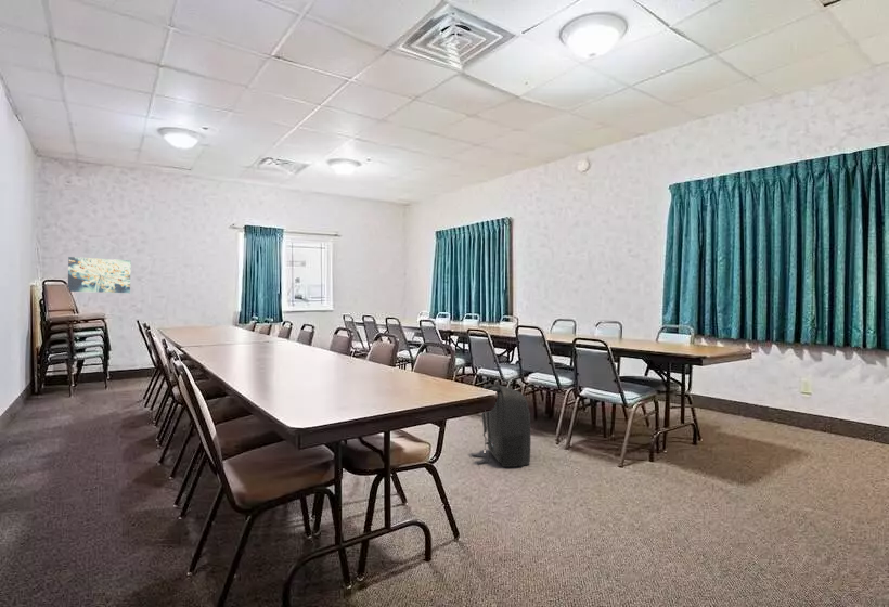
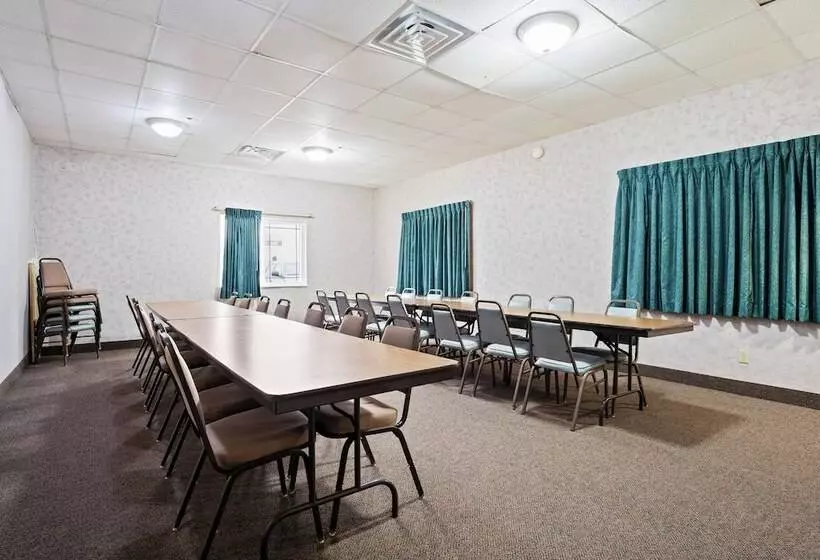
- backpack [472,380,532,468]
- wall art [67,256,132,294]
